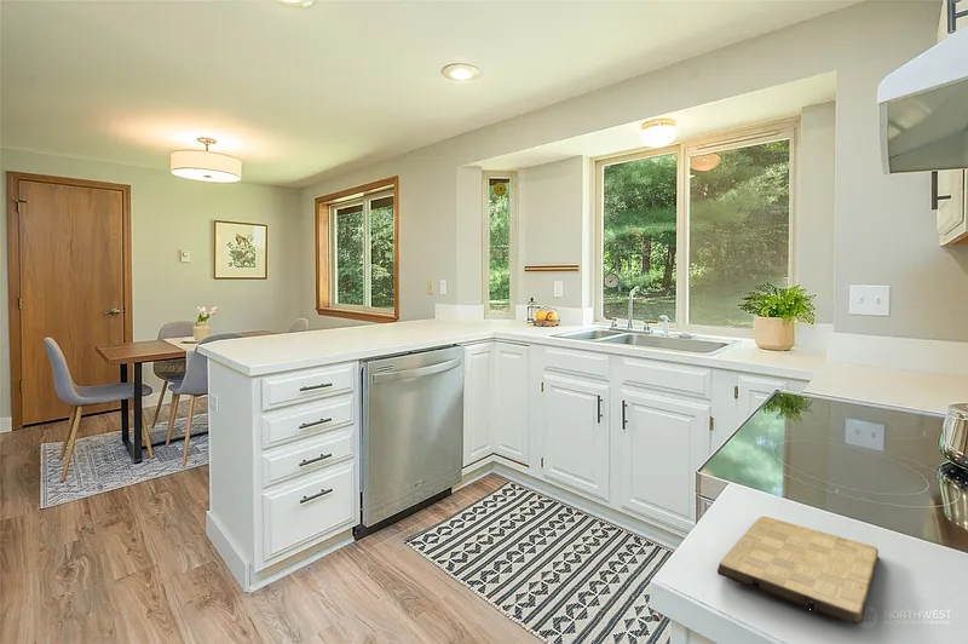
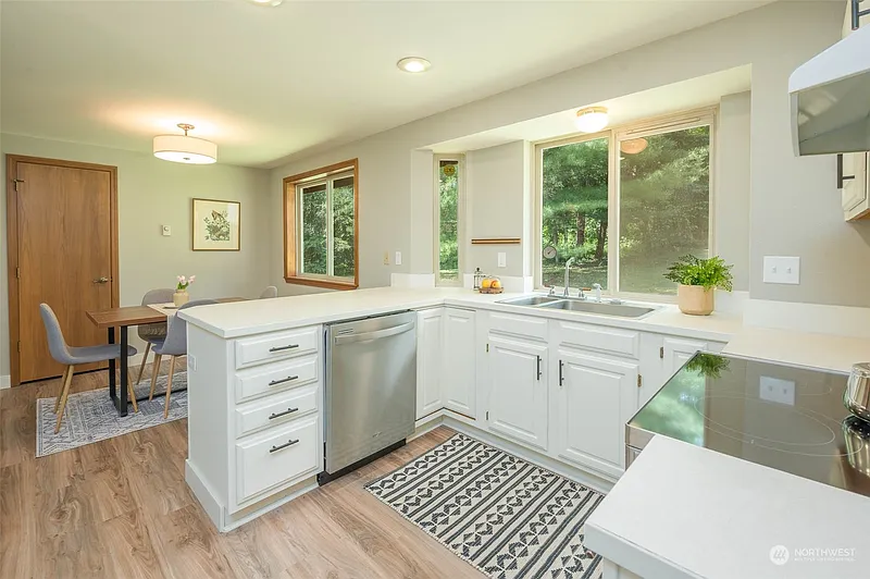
- cutting board [716,514,880,625]
